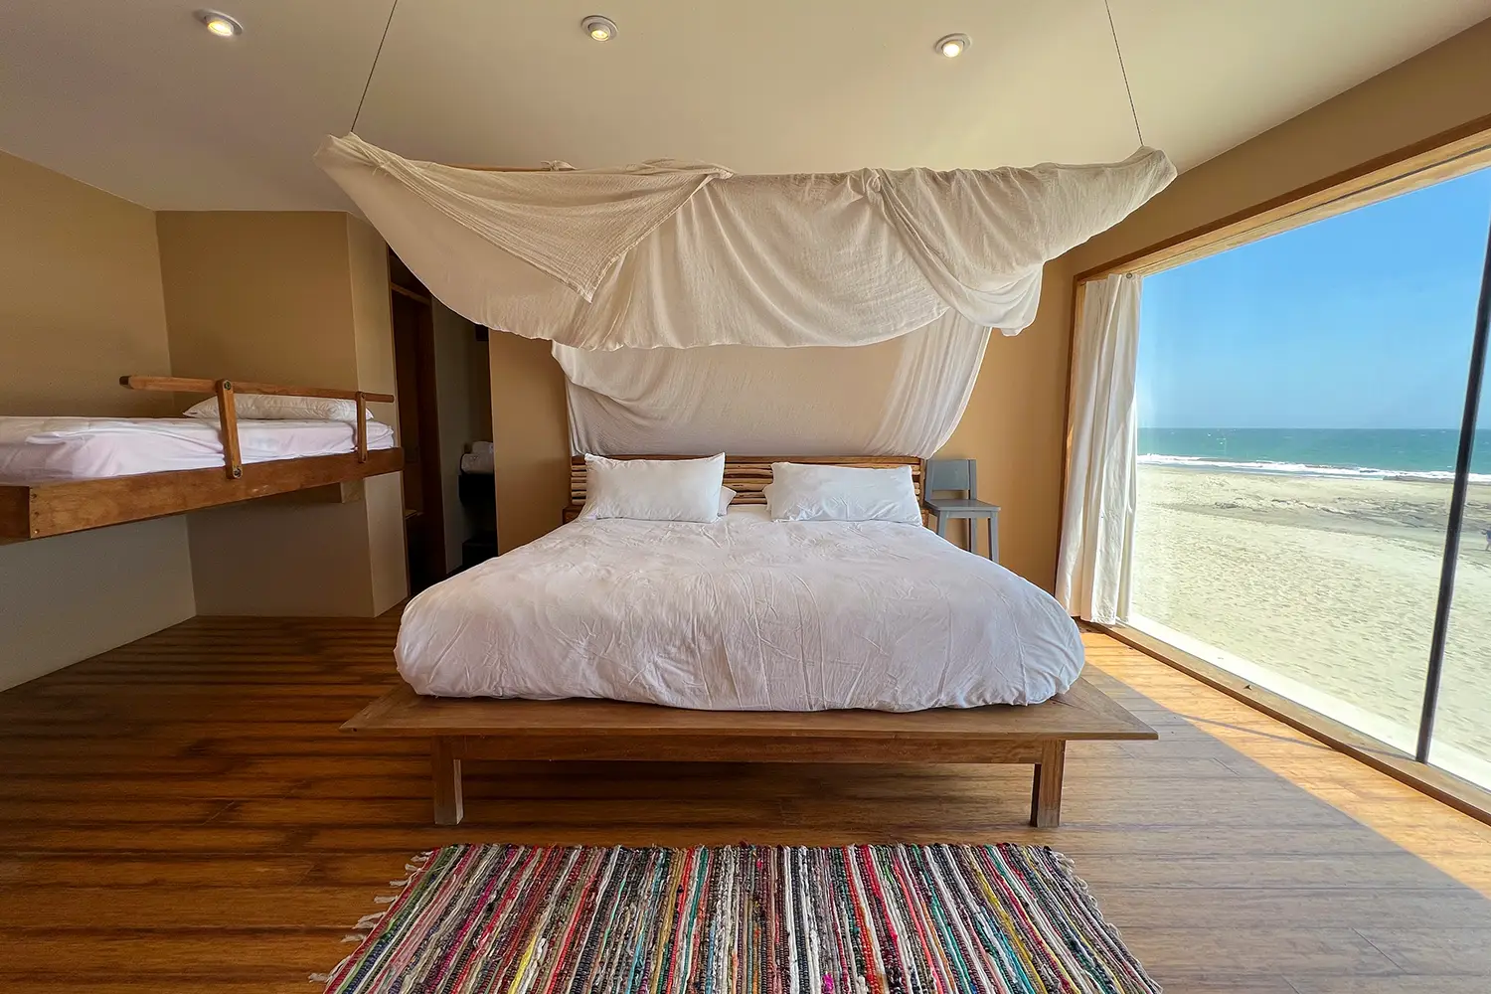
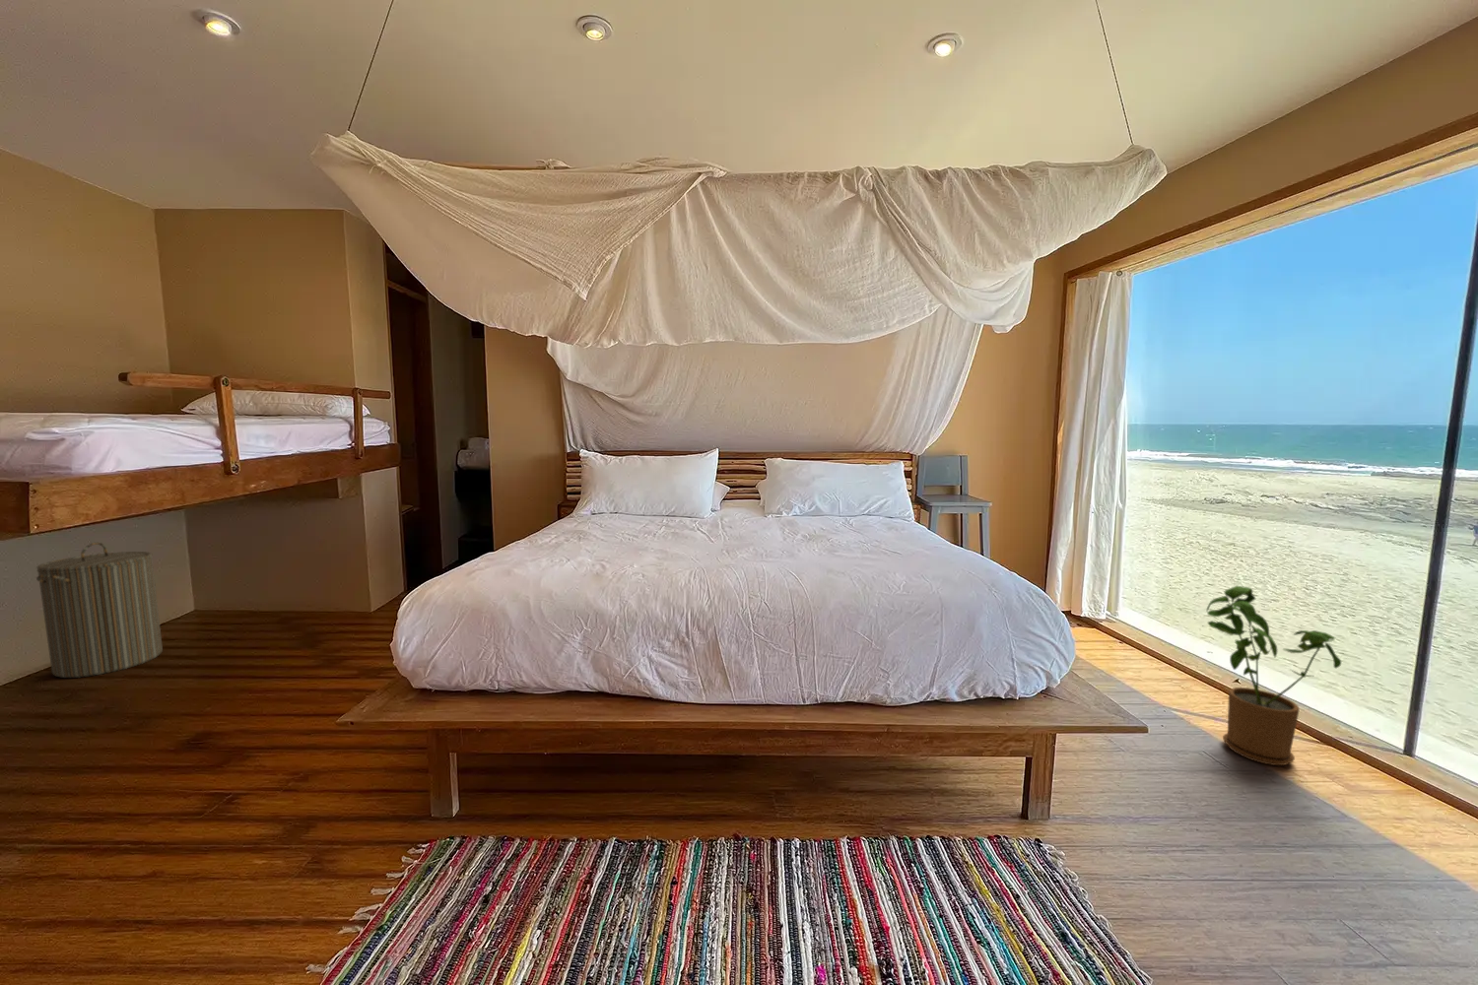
+ laundry hamper [35,542,164,678]
+ house plant [1205,585,1342,766]
